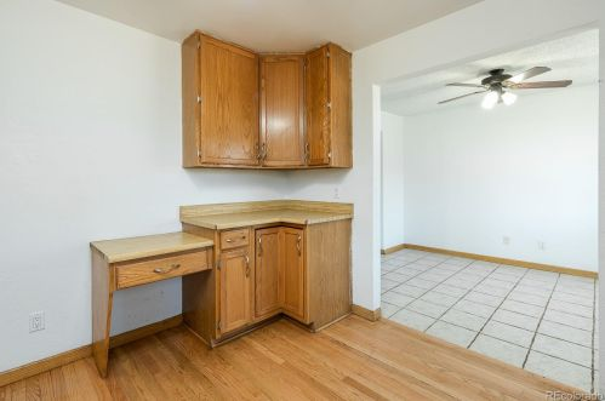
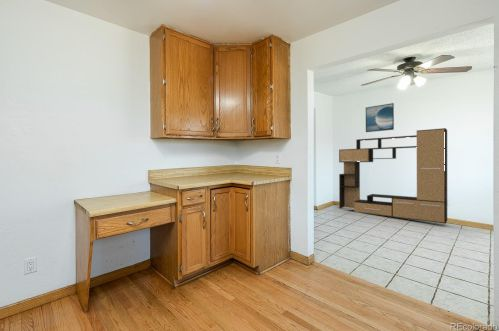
+ media console [338,127,448,225]
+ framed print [365,102,395,133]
